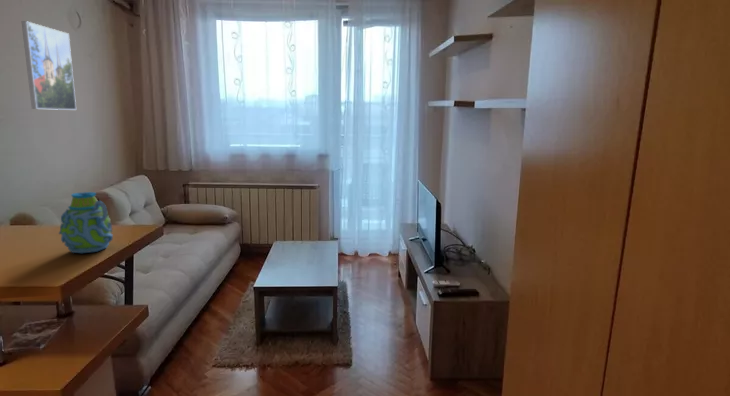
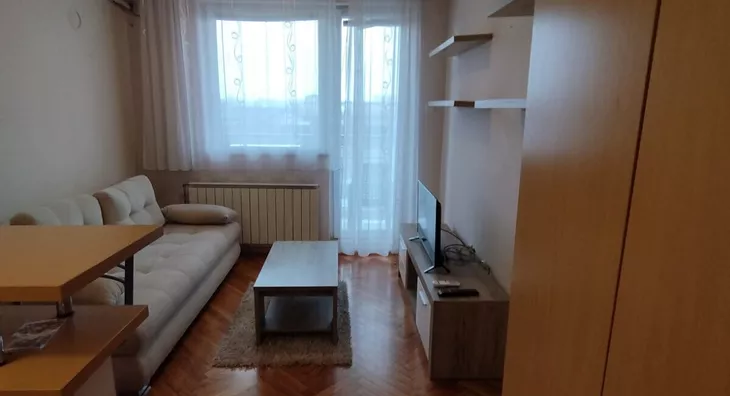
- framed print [21,20,77,111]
- mug [58,191,114,254]
